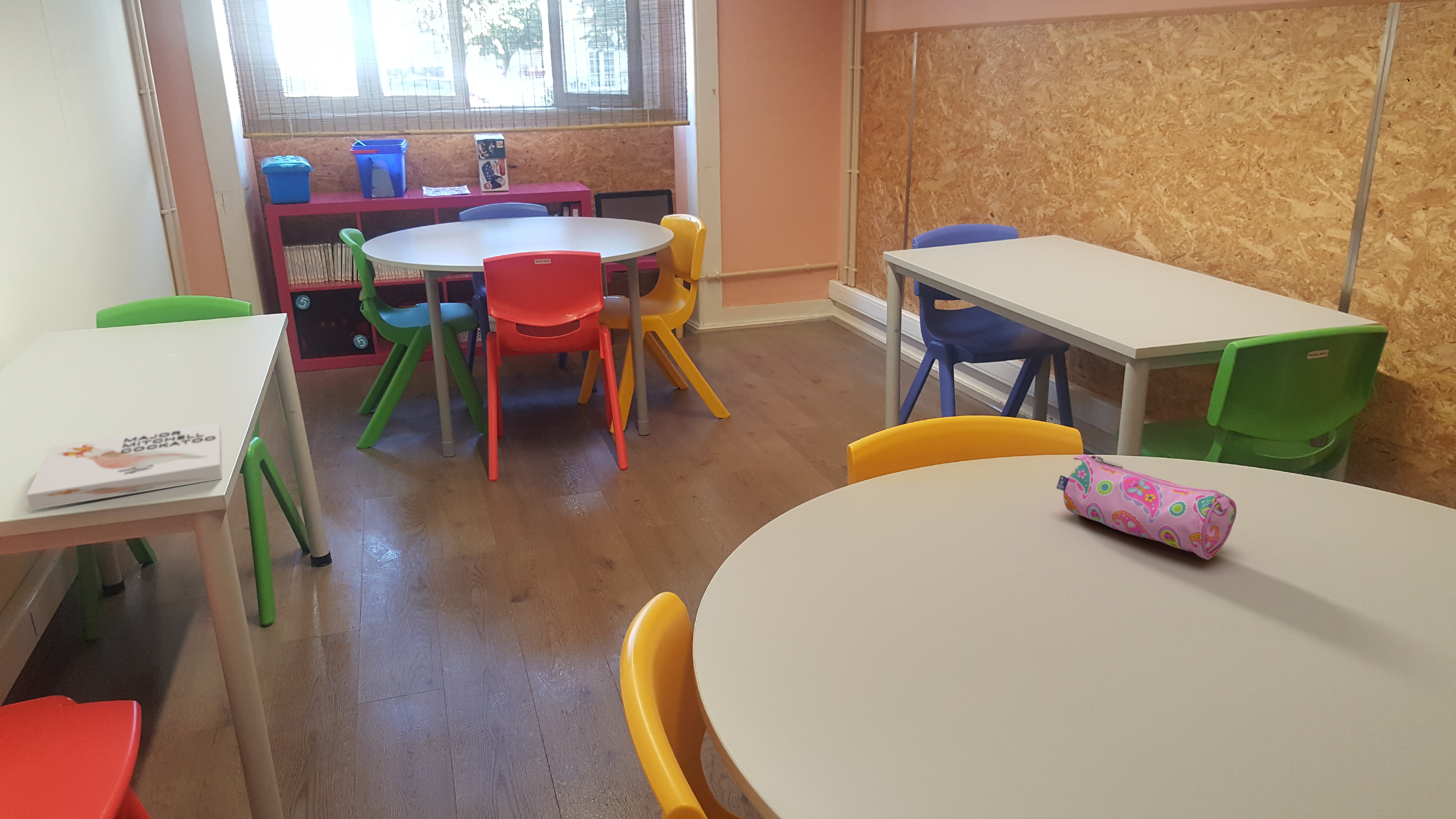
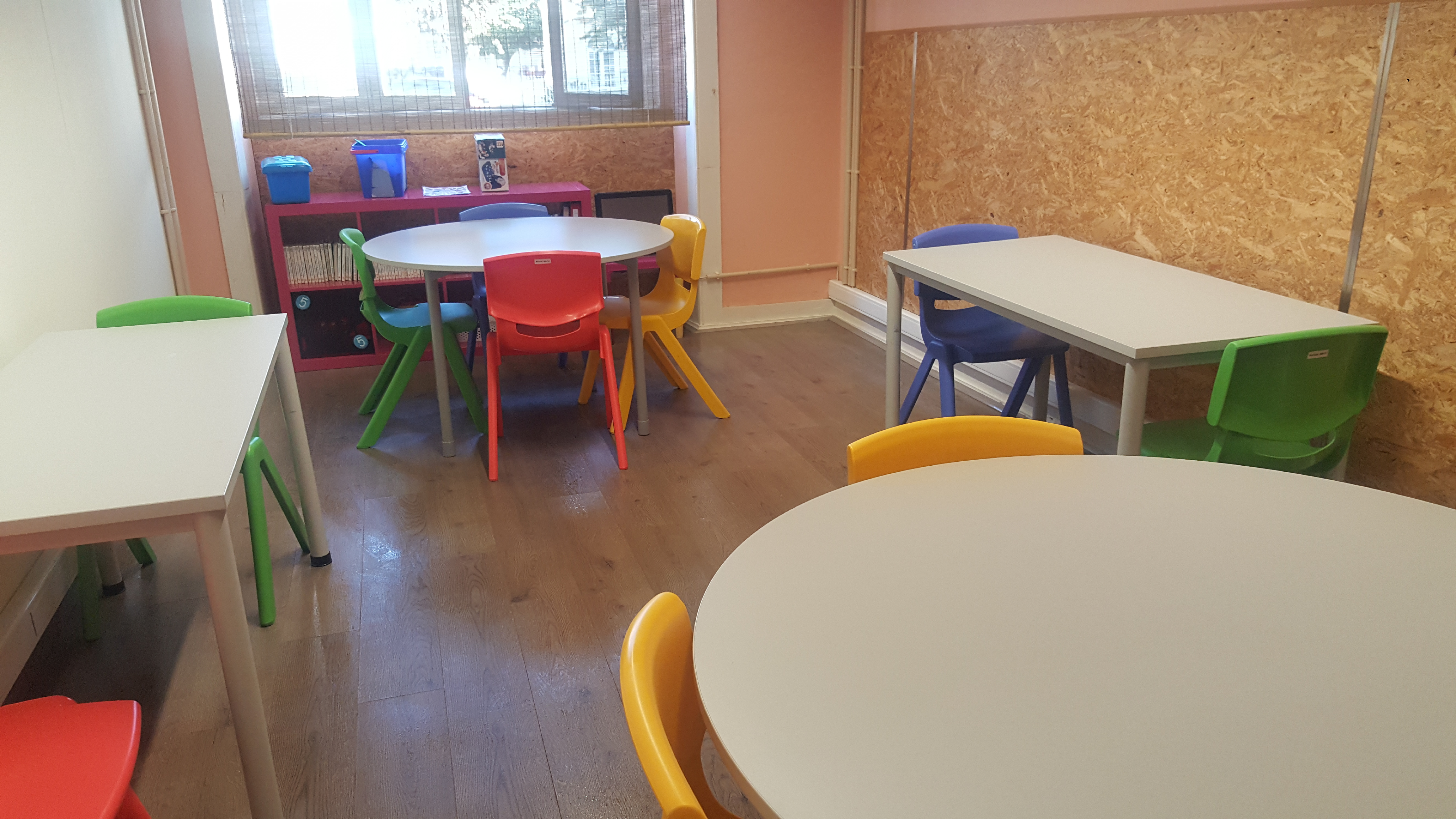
- book [26,422,223,510]
- pencil case [1056,454,1237,560]
